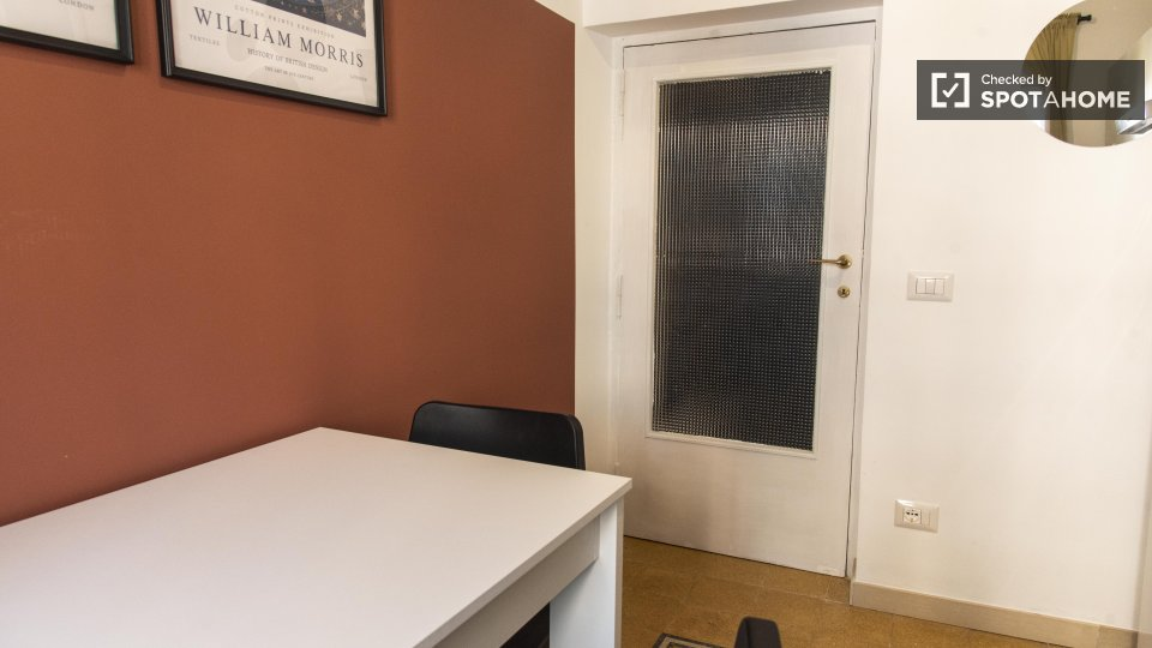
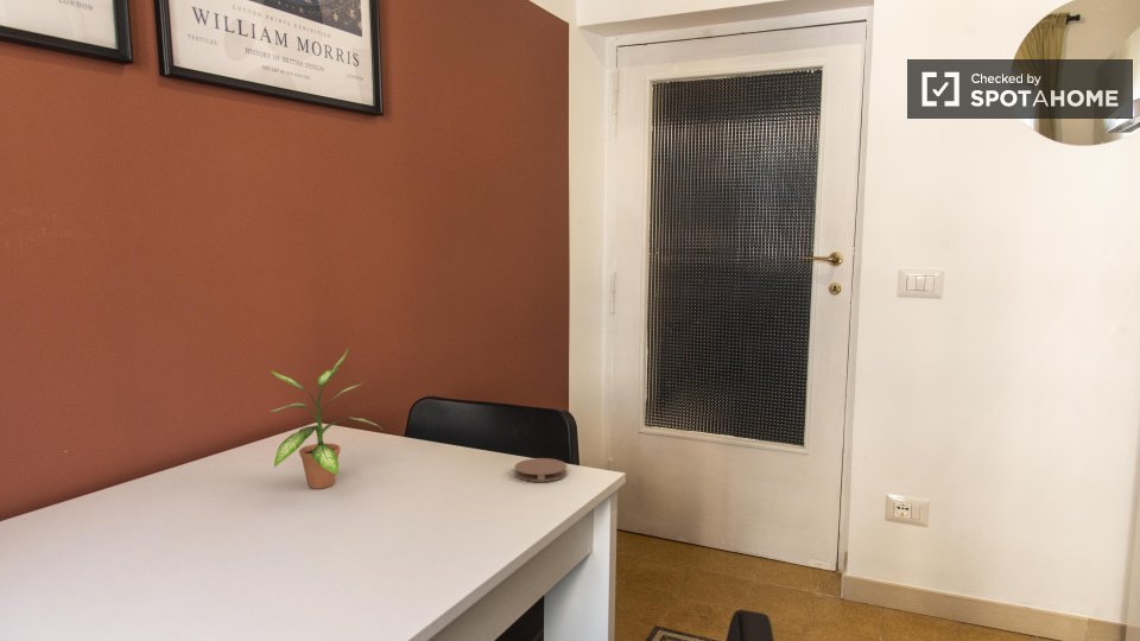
+ potted plant [268,347,384,489]
+ coaster [514,457,568,483]
